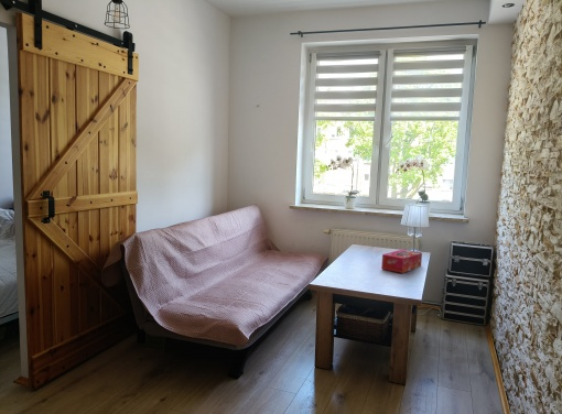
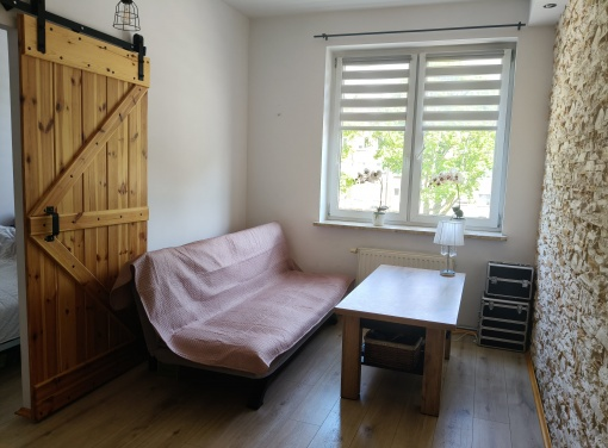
- tissue box [380,249,423,274]
